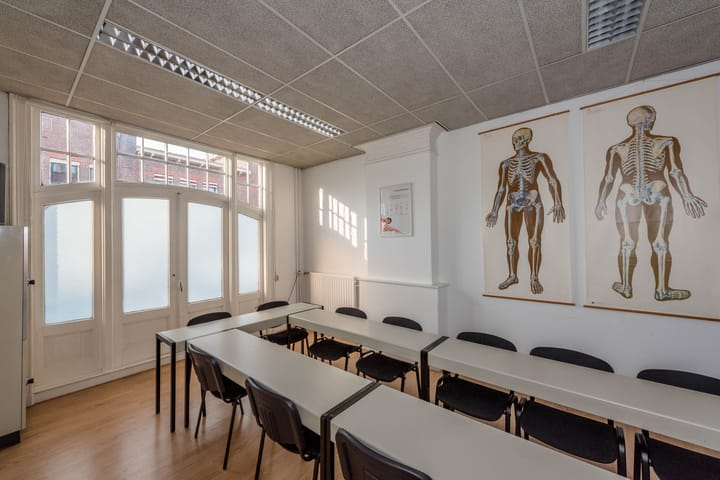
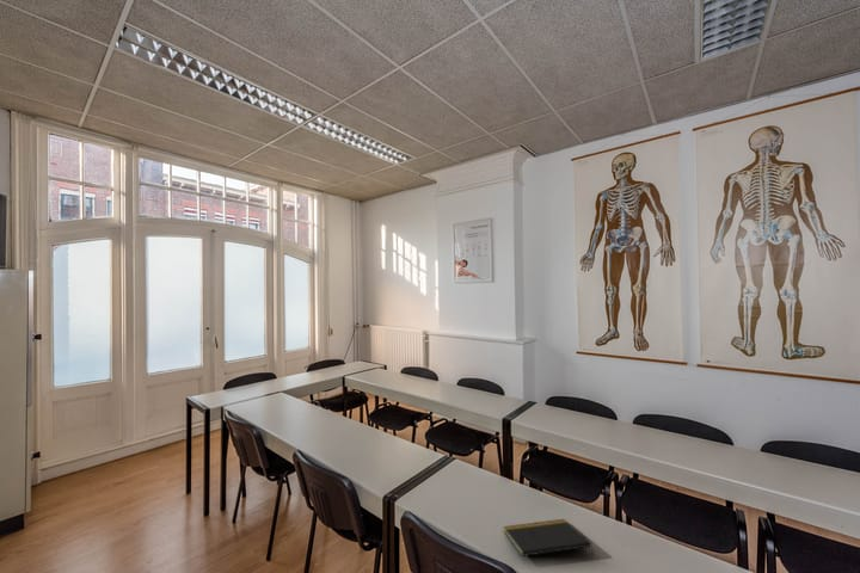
+ notepad [502,518,595,557]
